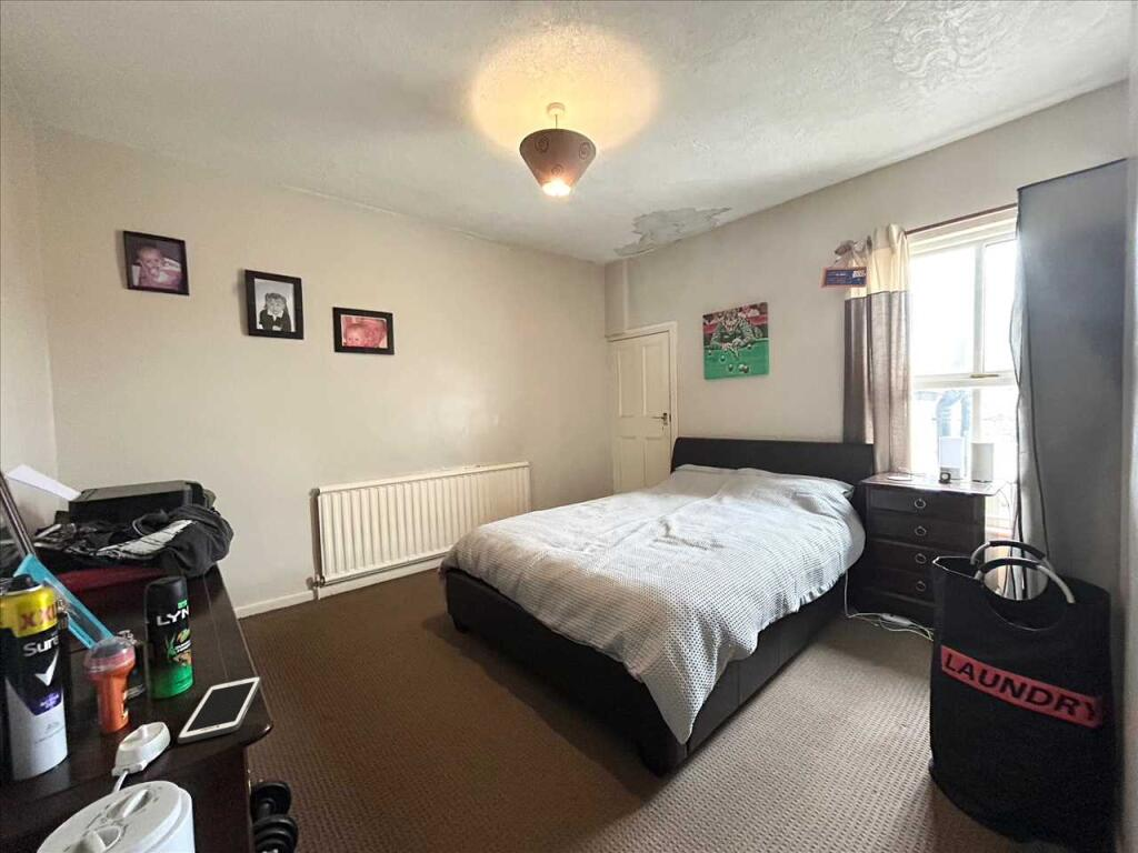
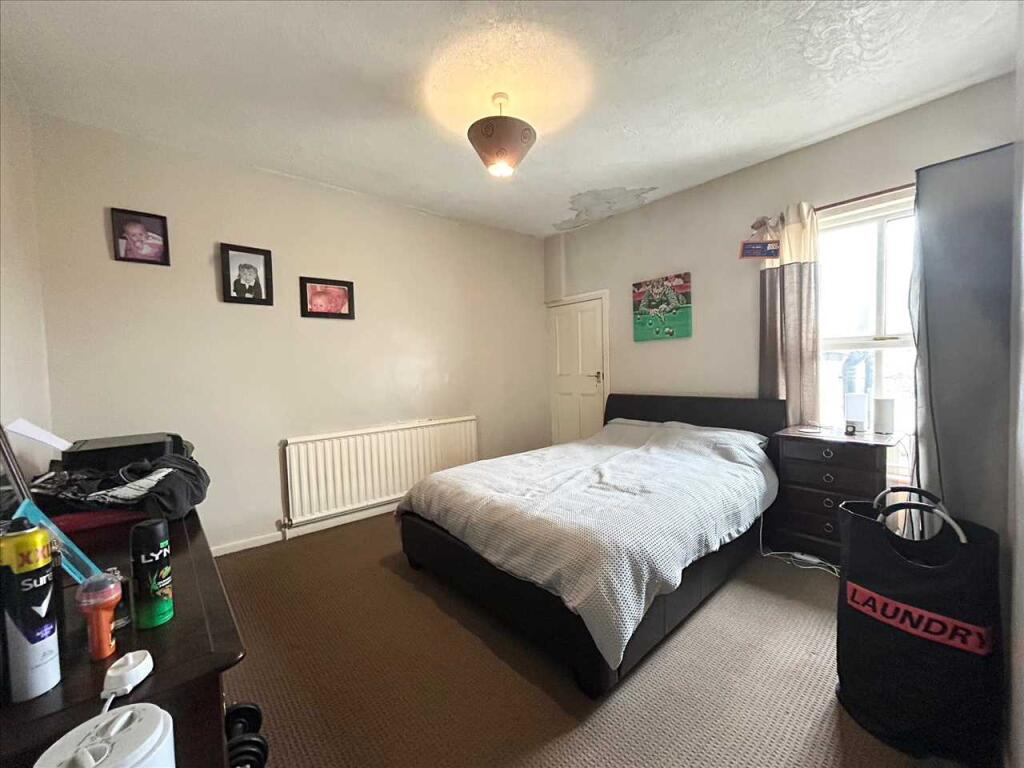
- cell phone [177,675,262,745]
